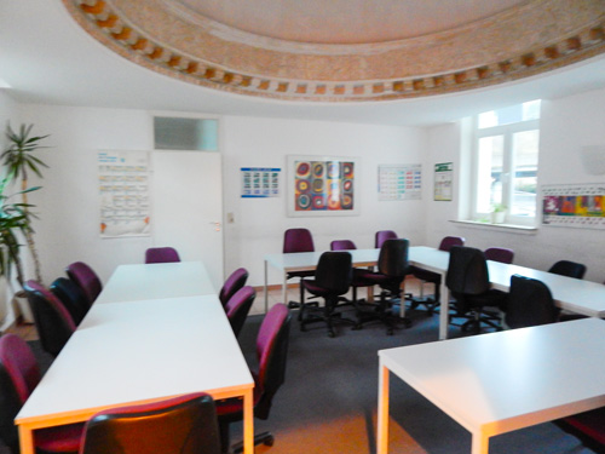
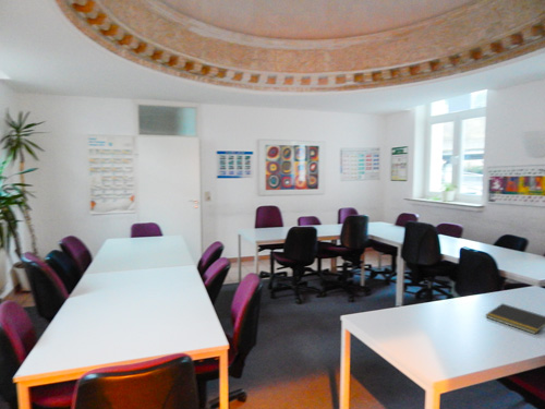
+ notepad [484,302,545,335]
